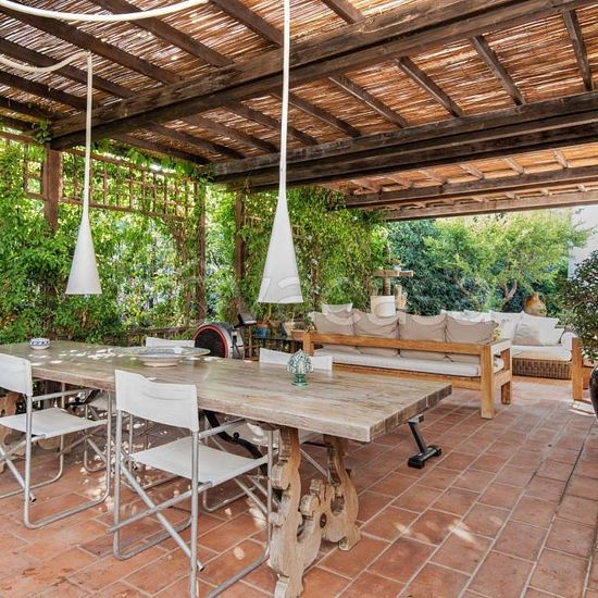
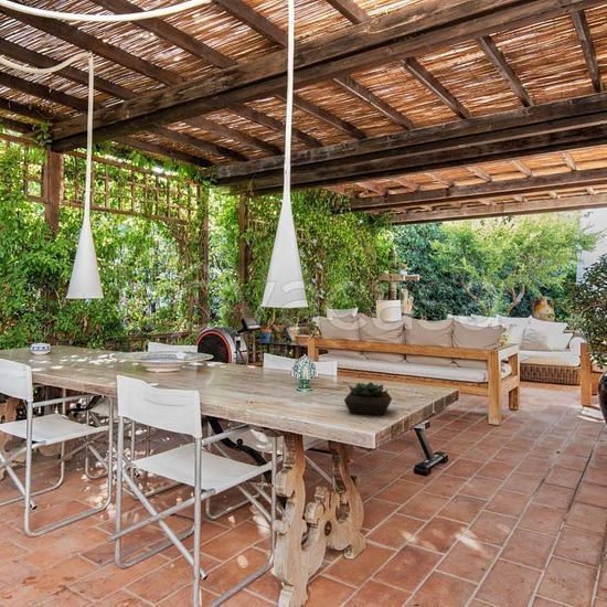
+ succulent plant [343,381,393,416]
